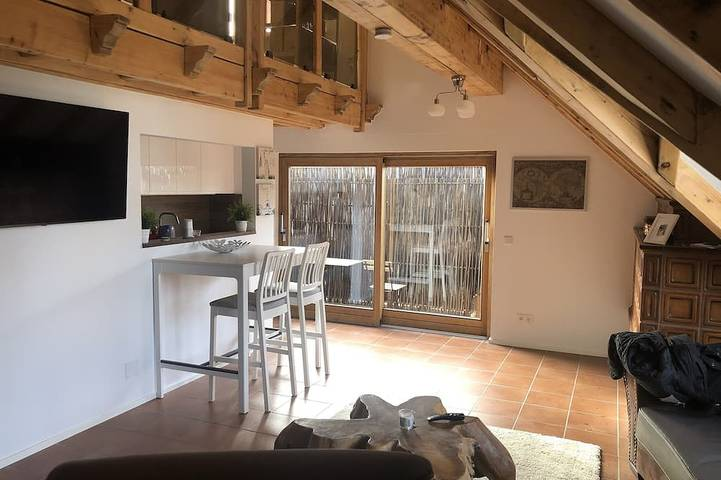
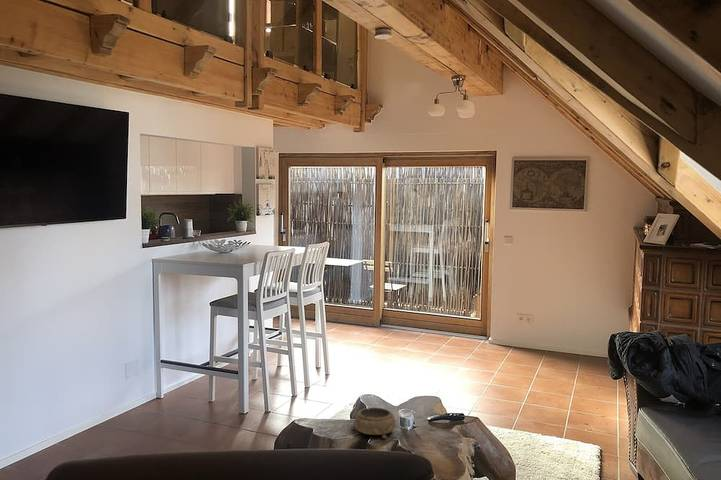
+ decorative bowl [351,407,396,439]
